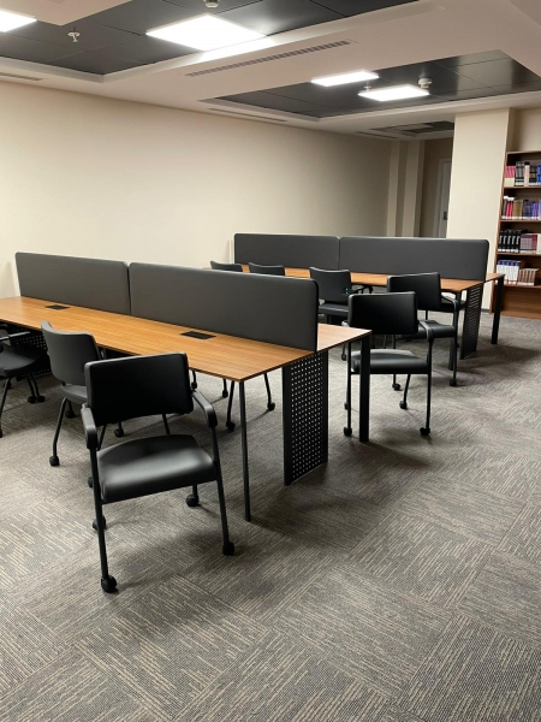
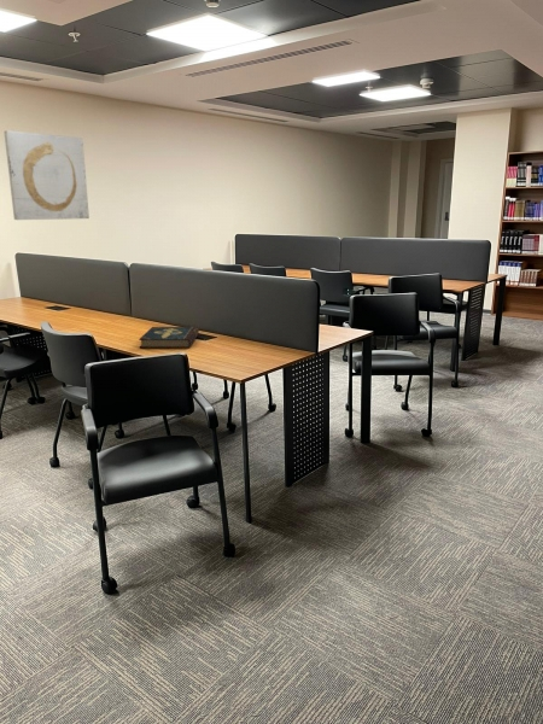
+ wall art [2,129,91,221]
+ book [138,326,200,350]
